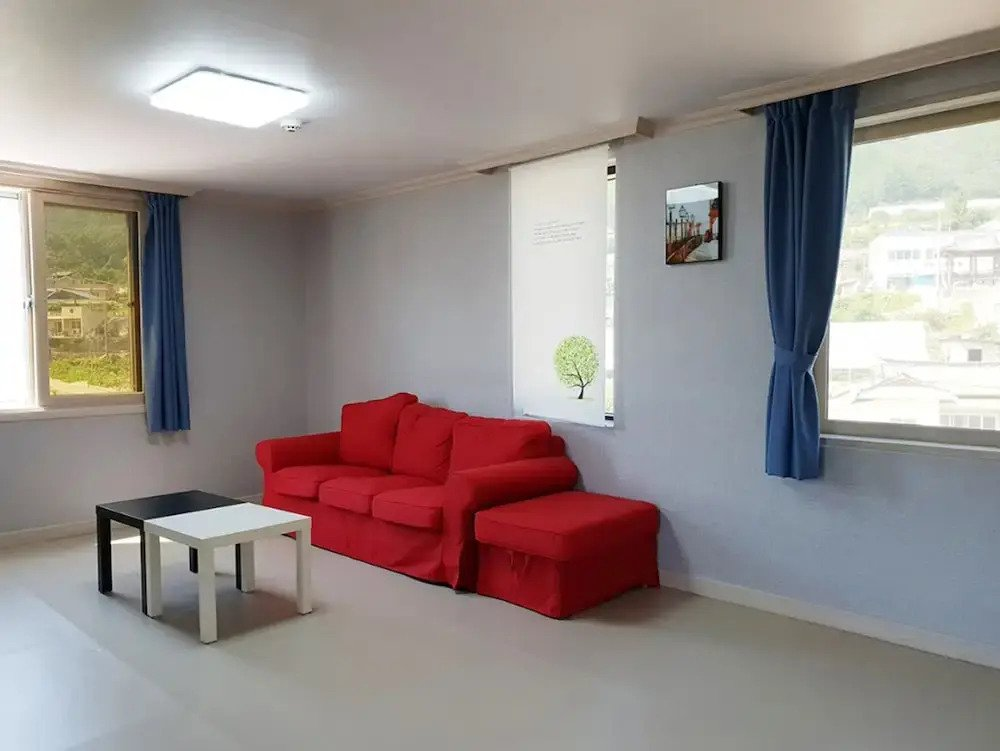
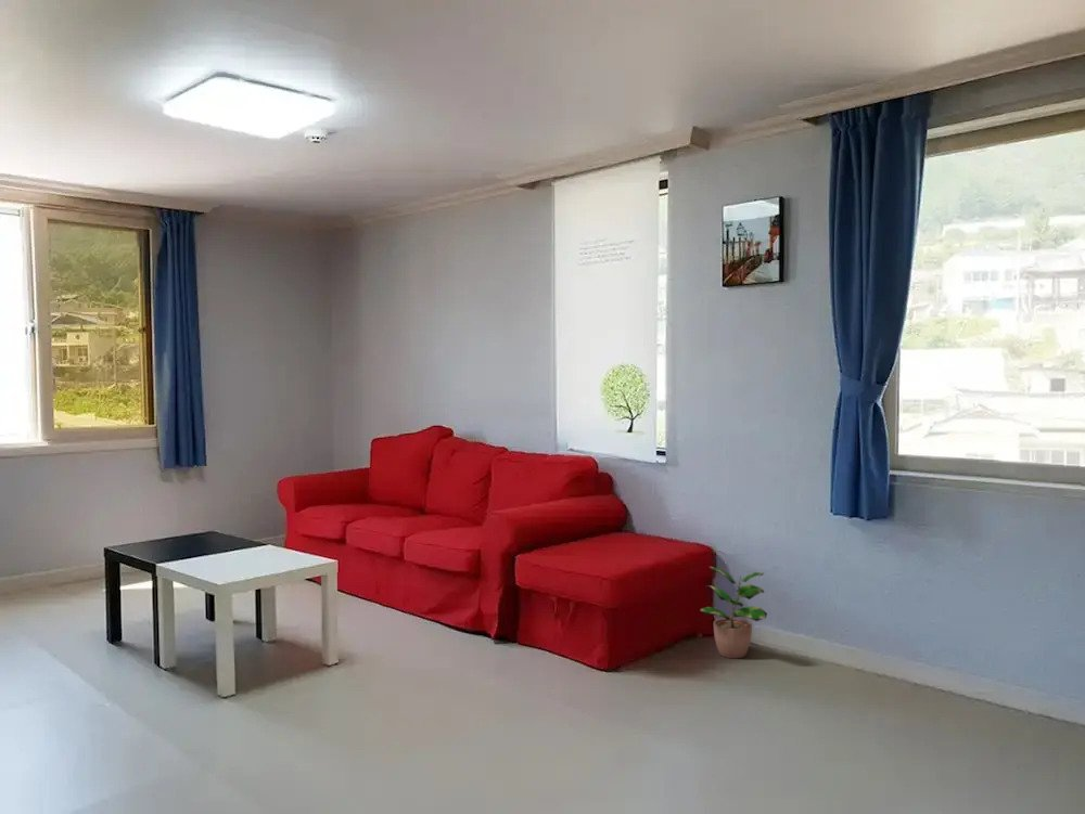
+ potted plant [699,566,768,659]
